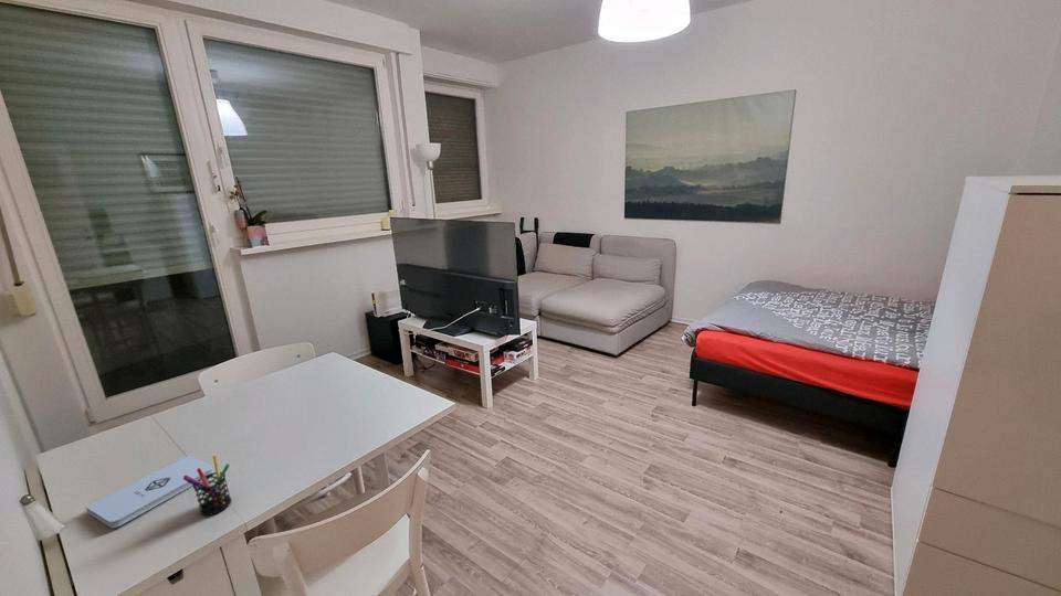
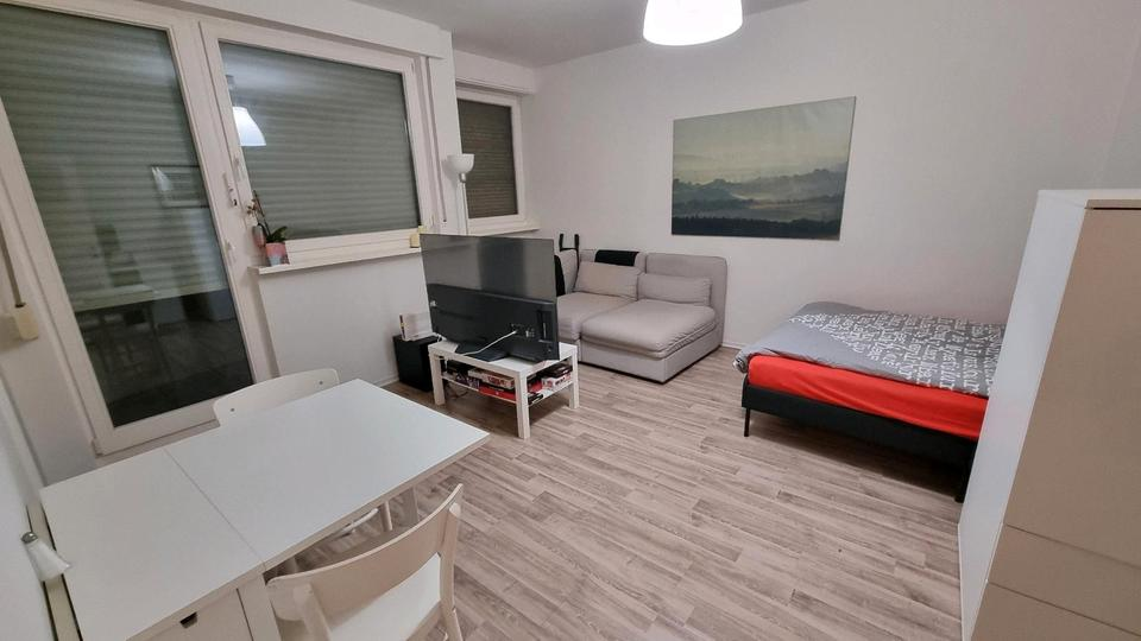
- pen holder [183,455,233,517]
- notepad [85,455,216,529]
